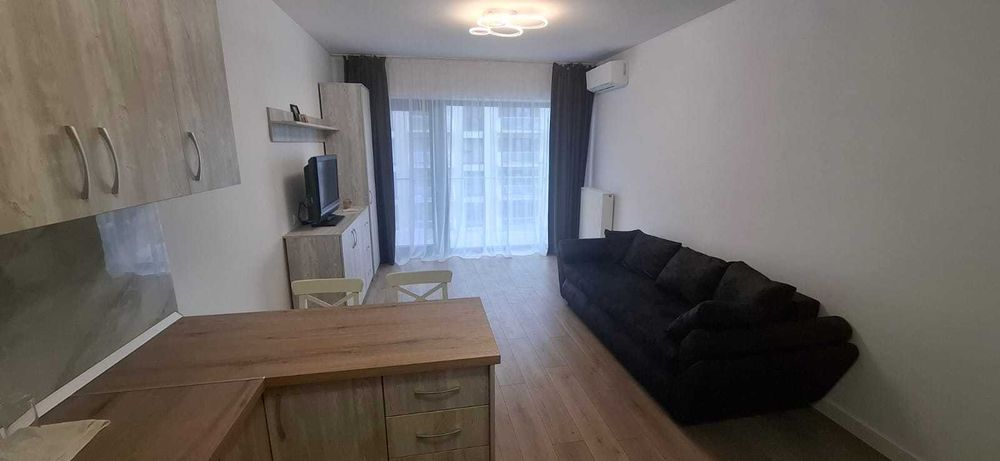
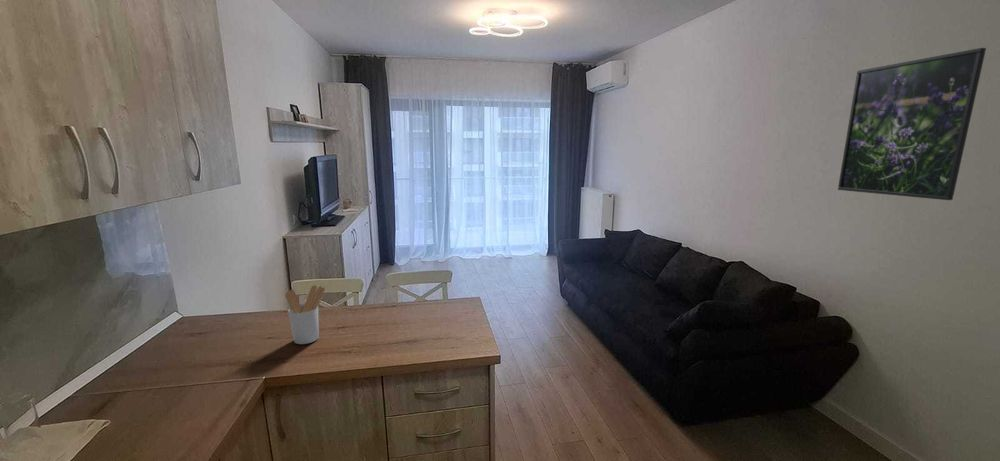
+ utensil holder [284,284,326,345]
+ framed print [837,47,987,201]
